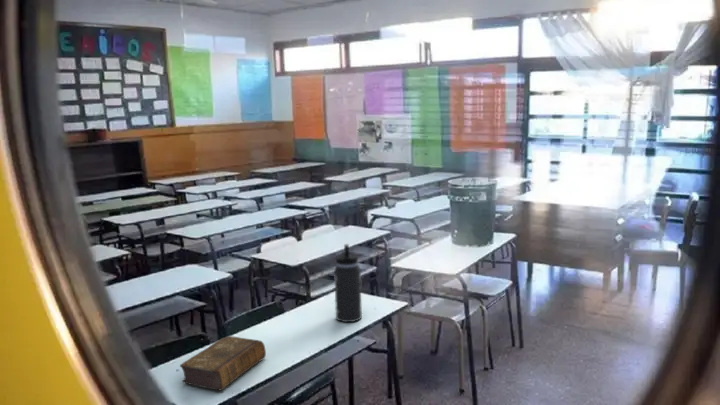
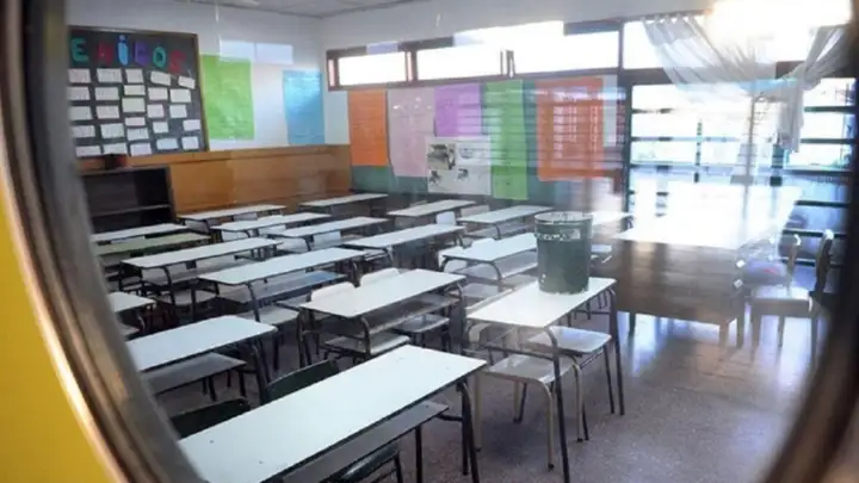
- book [179,335,267,392]
- thermos bottle [333,243,363,323]
